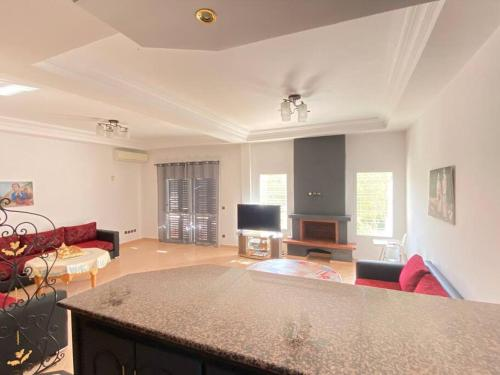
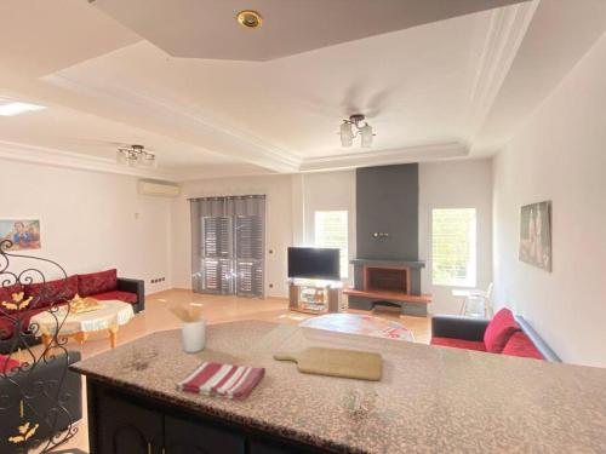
+ dish towel [175,362,267,402]
+ chopping board [273,345,383,381]
+ utensil holder [167,303,207,354]
